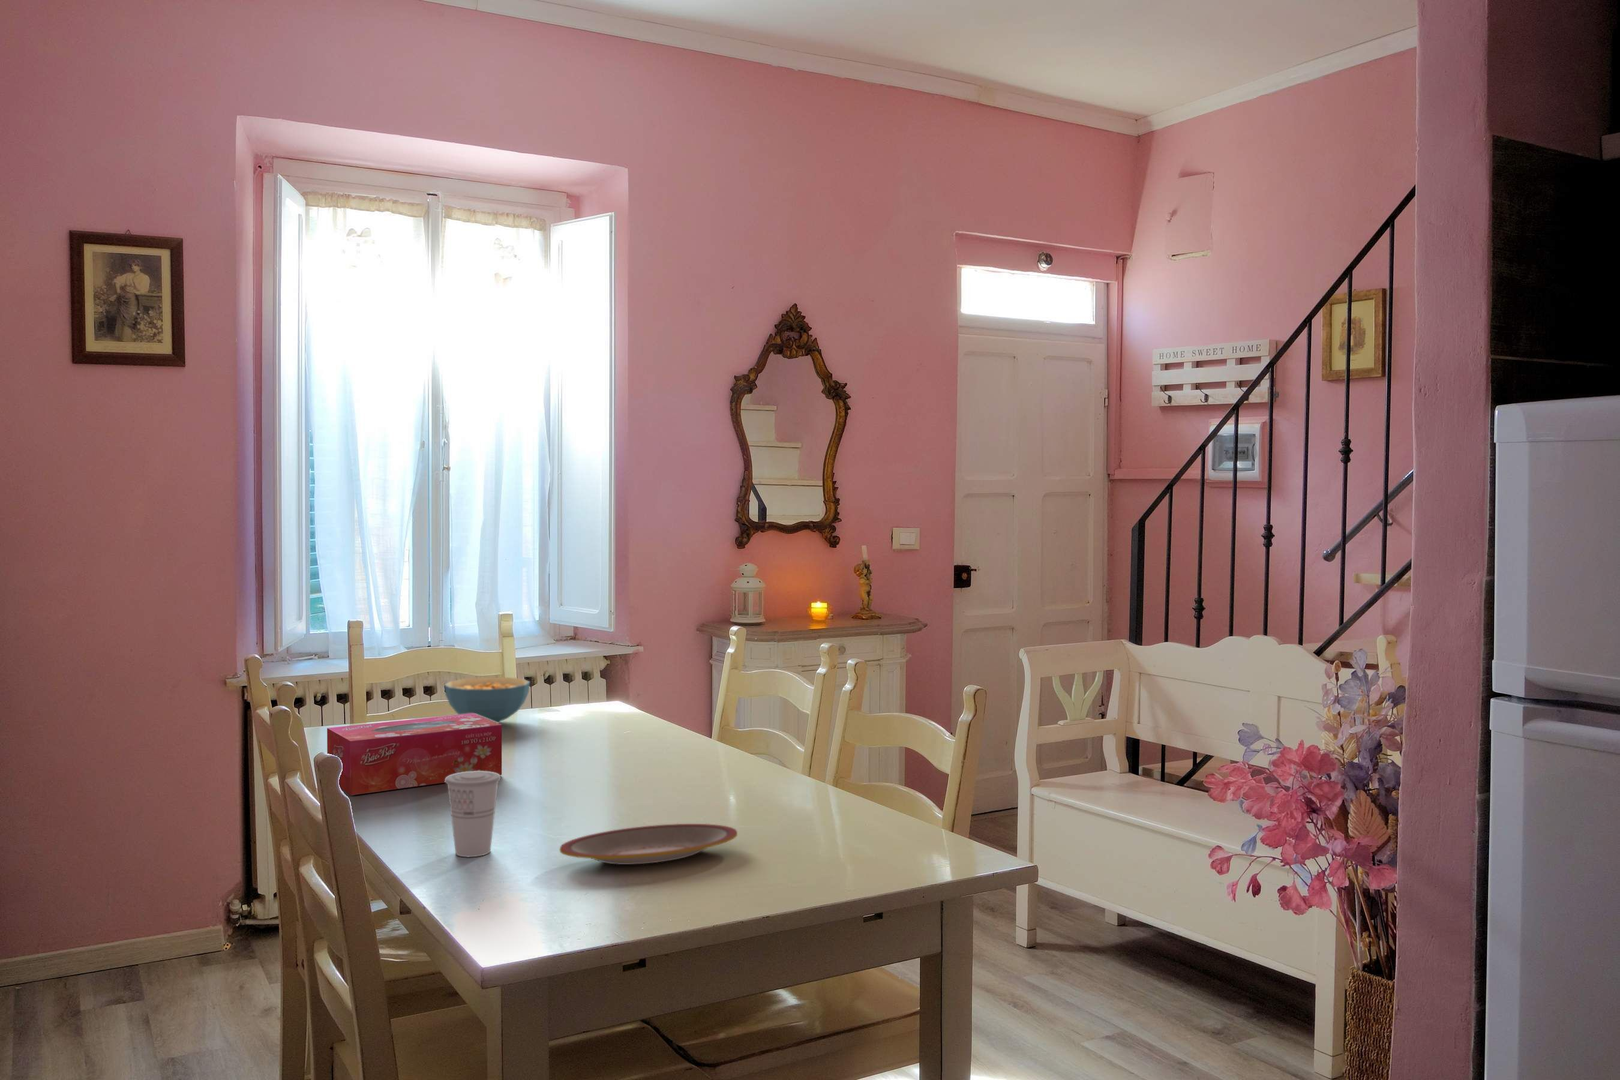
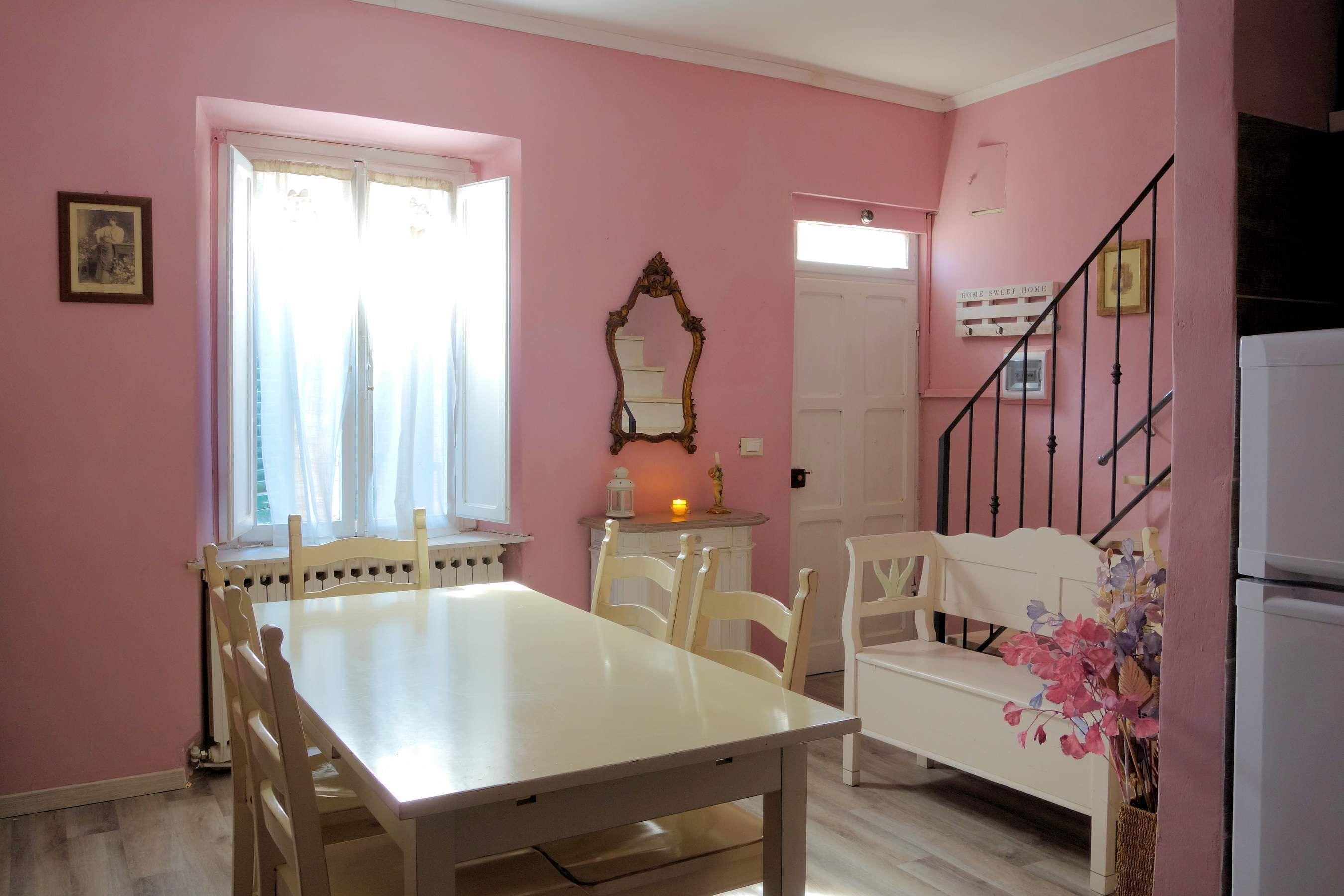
- cup [445,771,501,858]
- tissue box [327,714,503,796]
- plate [559,823,738,865]
- cereal bowl [444,676,530,723]
